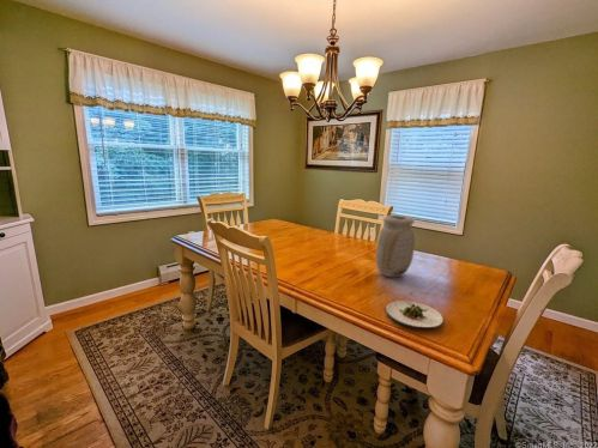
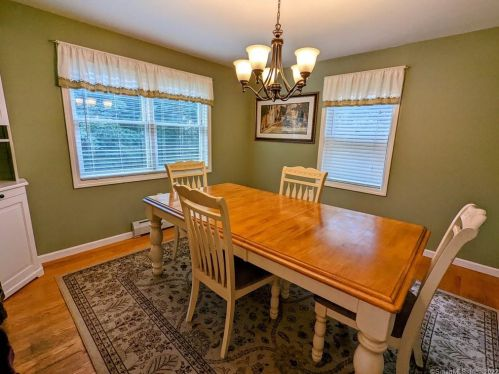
- salad plate [383,299,445,329]
- vase [375,214,416,278]
